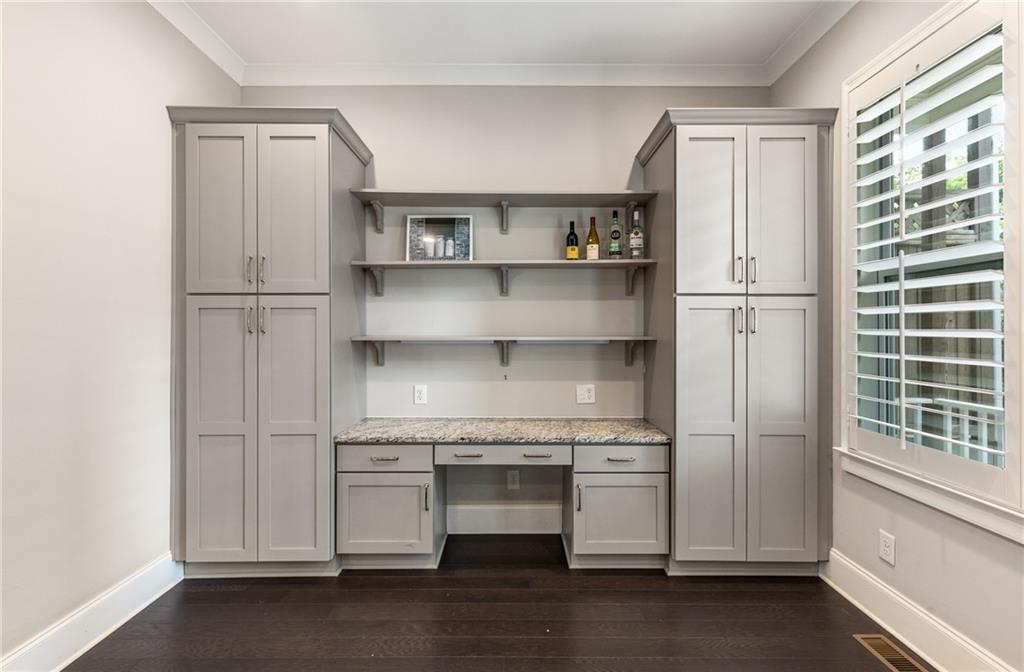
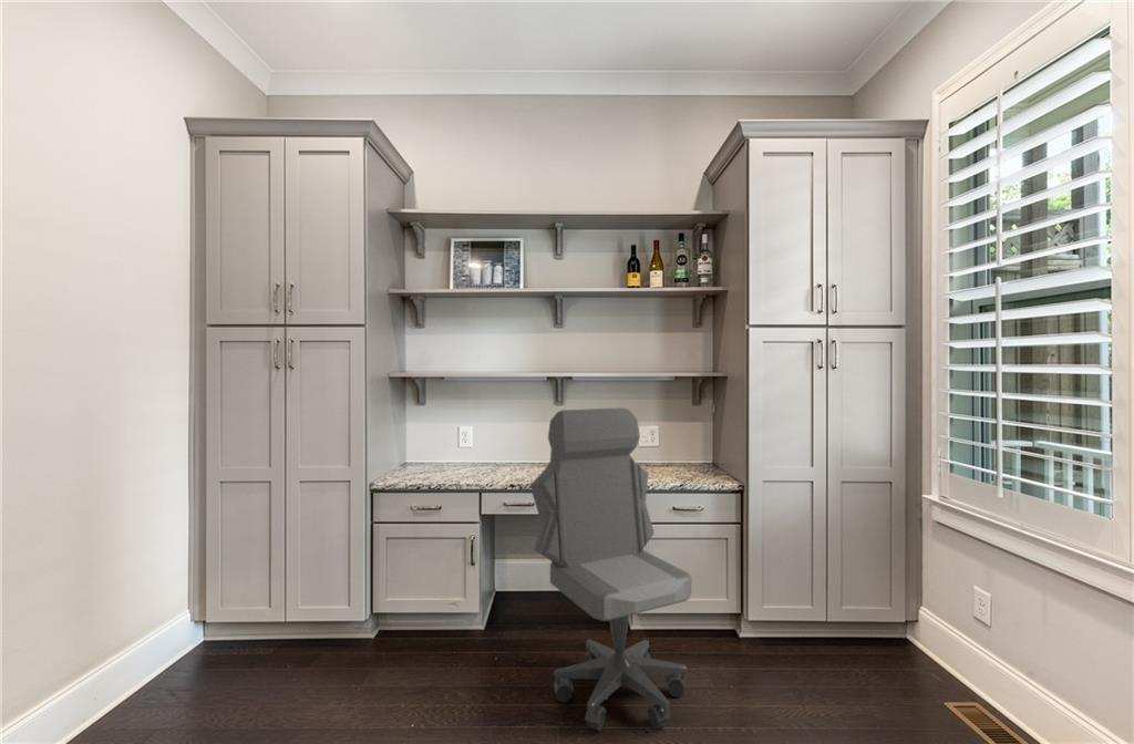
+ office chair [529,406,692,732]
